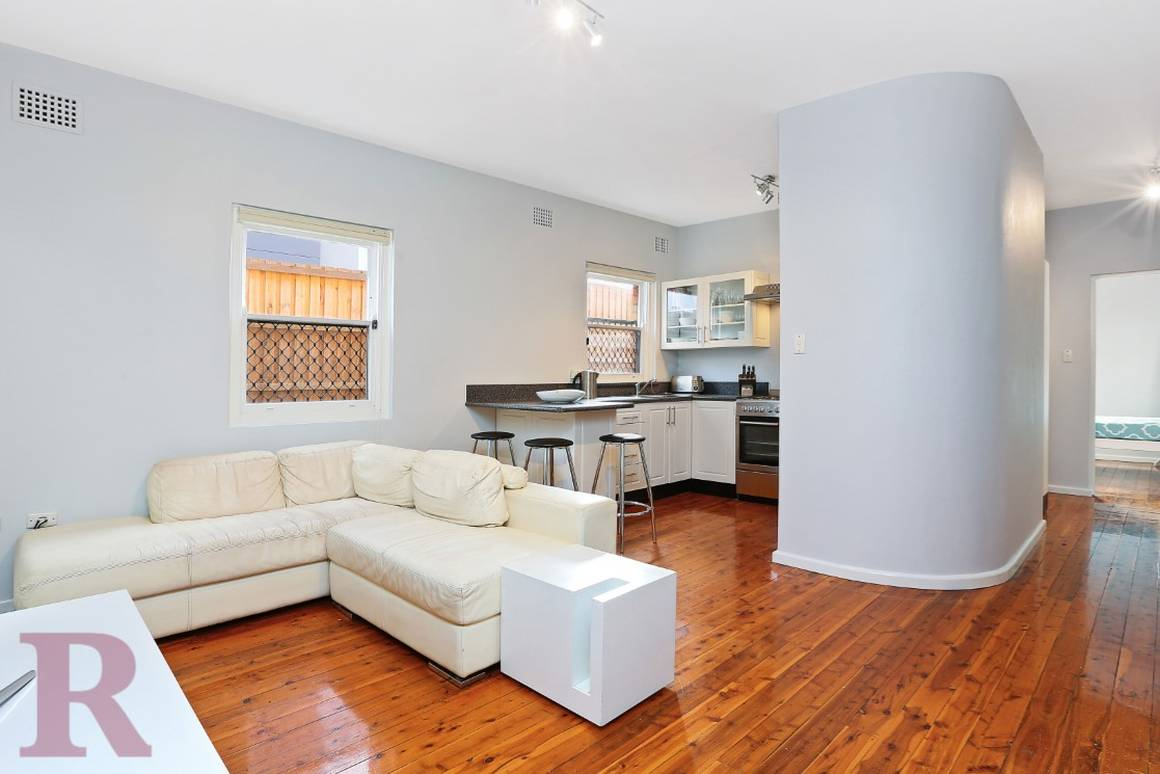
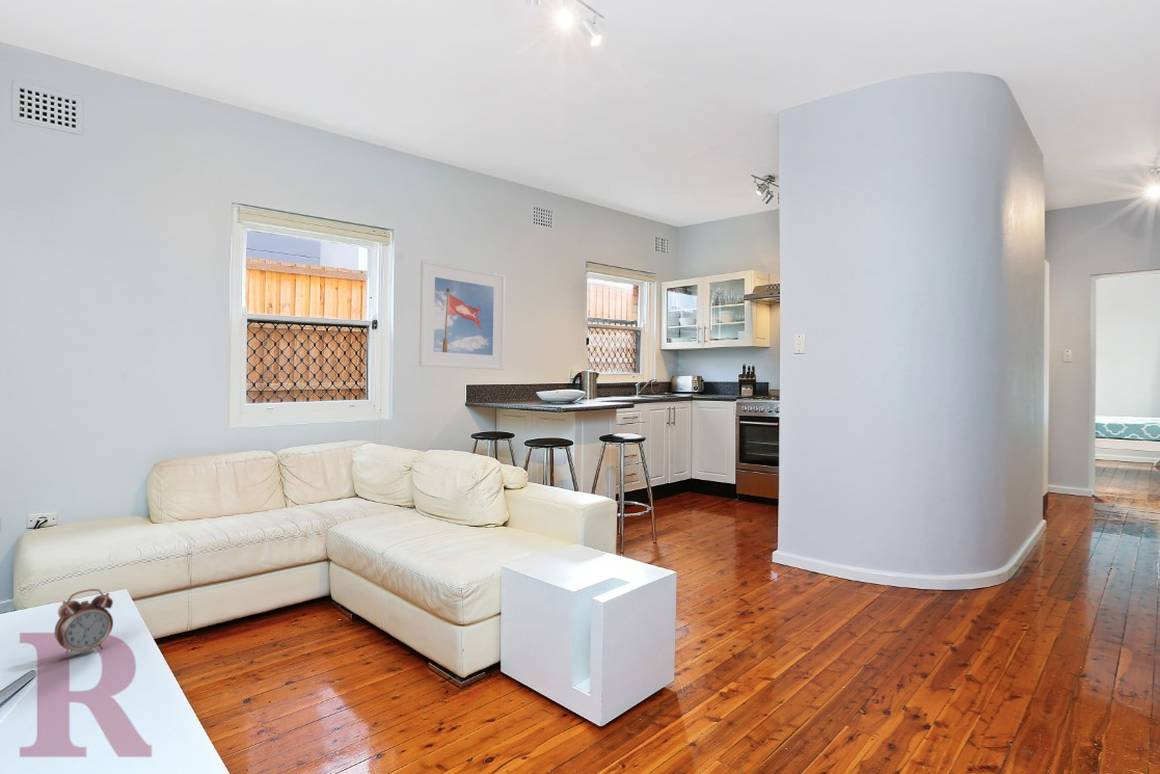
+ alarm clock [54,588,114,659]
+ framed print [418,259,506,371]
